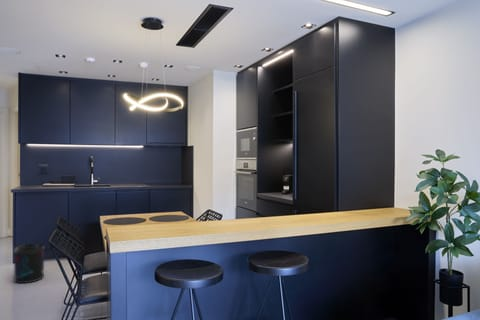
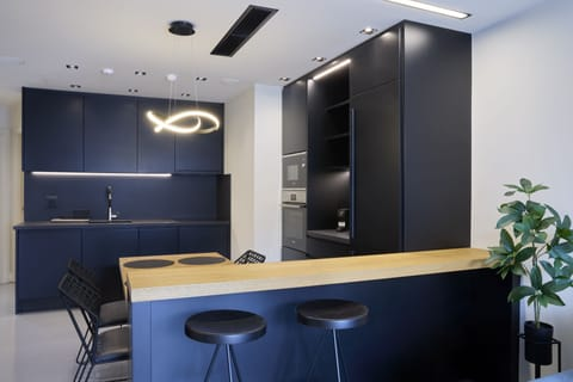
- supplement container [13,242,45,284]
